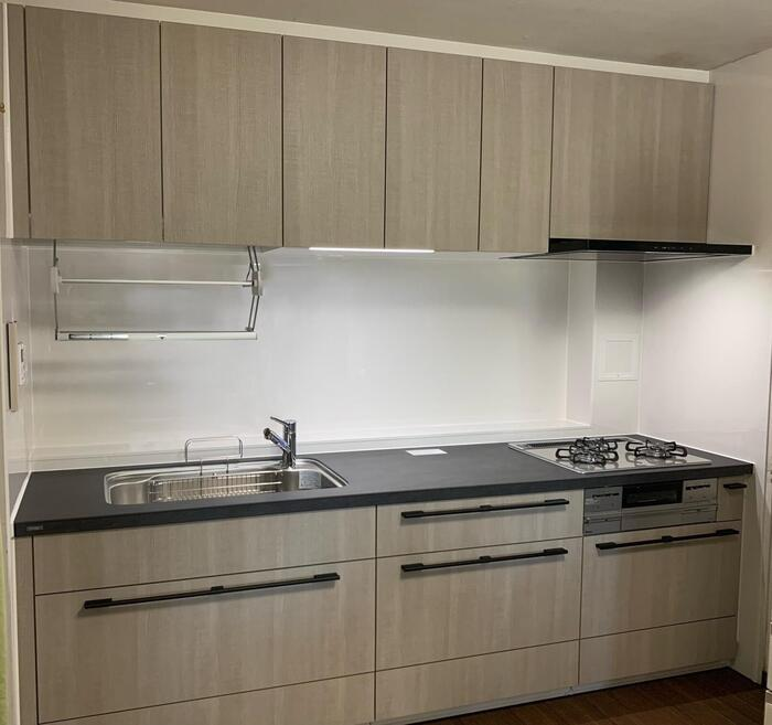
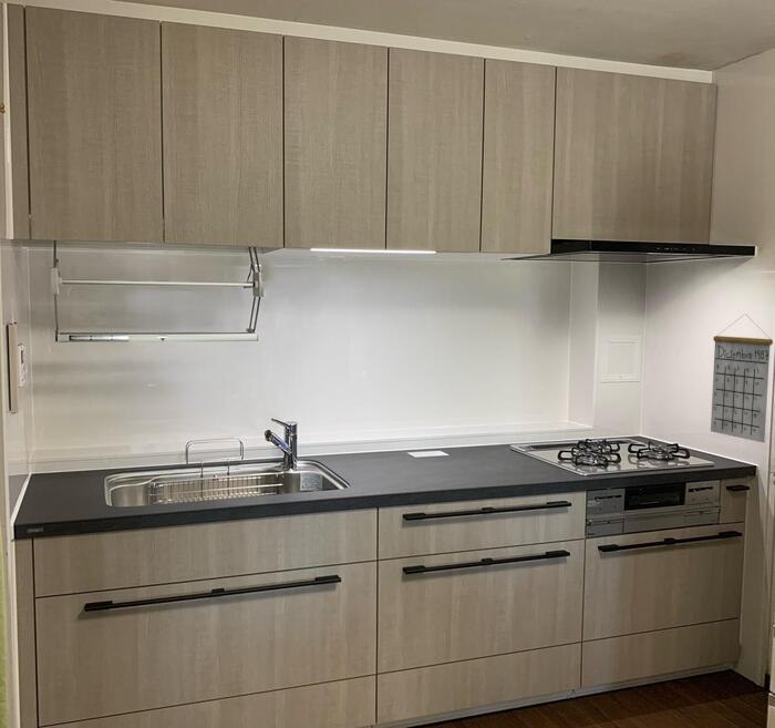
+ calendar [710,312,774,444]
